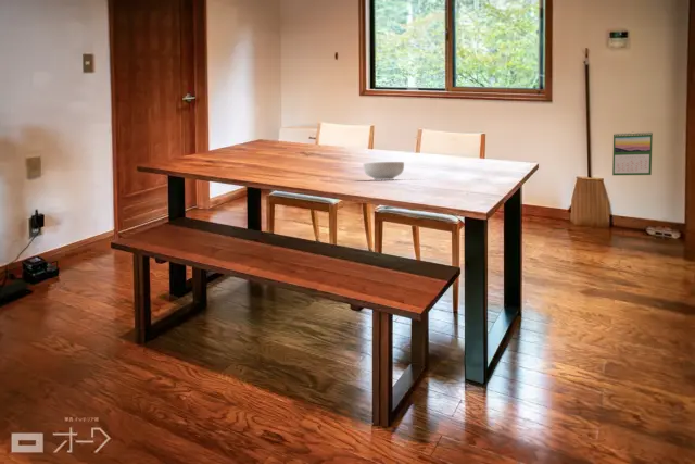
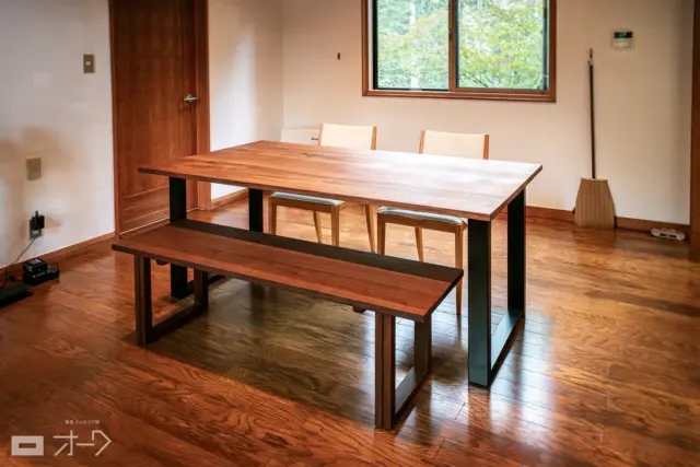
- cereal bowl [363,161,405,180]
- calendar [611,130,654,176]
